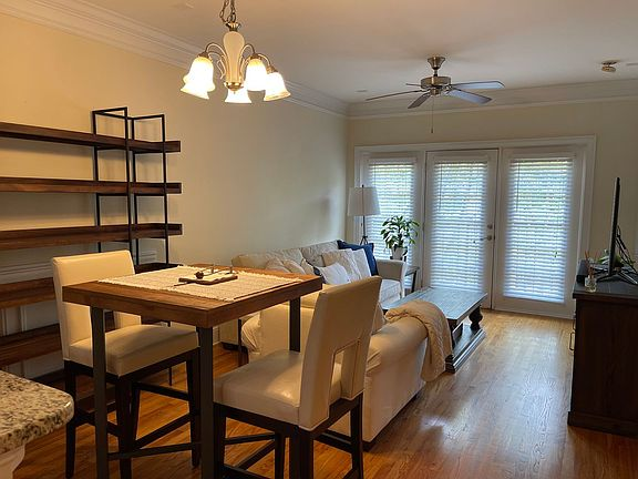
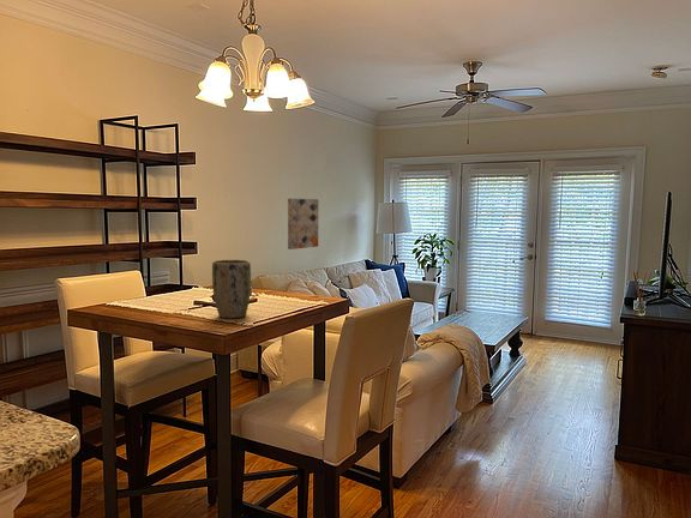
+ wall art [287,198,319,251]
+ plant pot [211,259,252,319]
